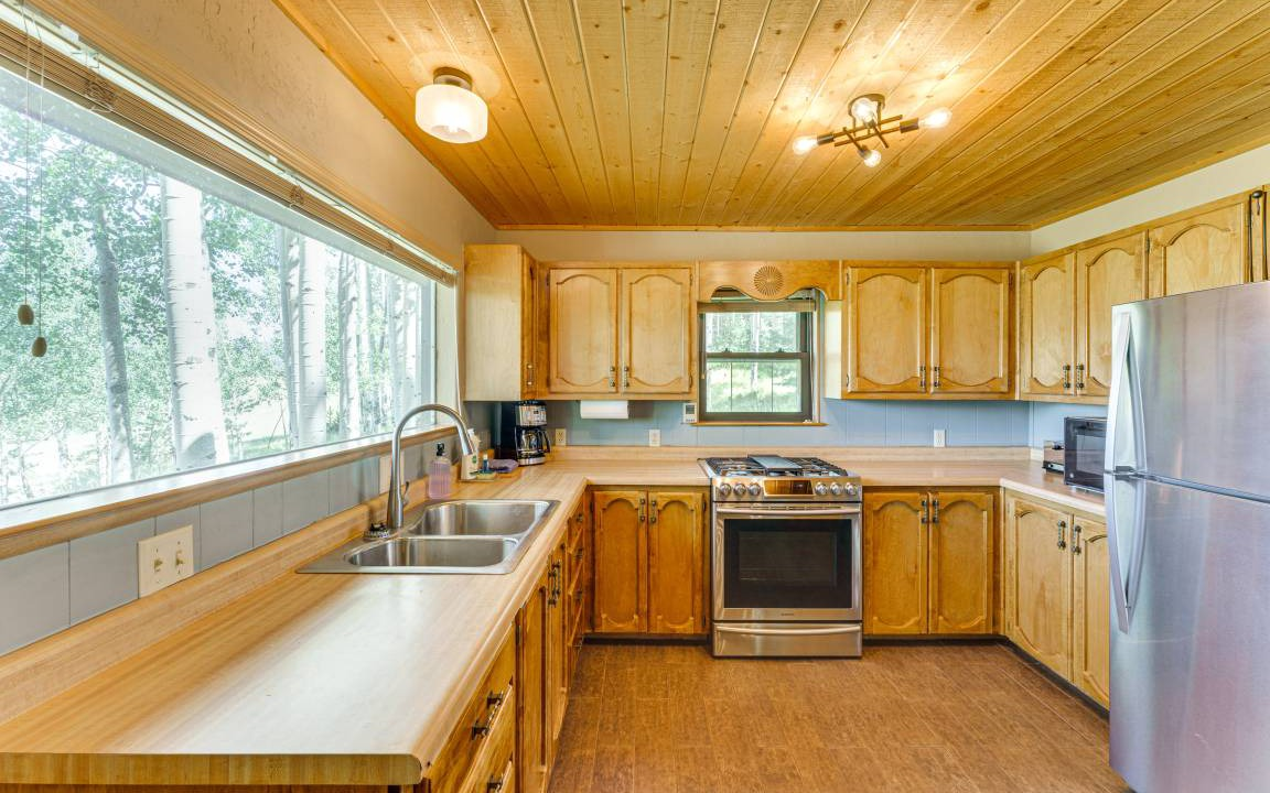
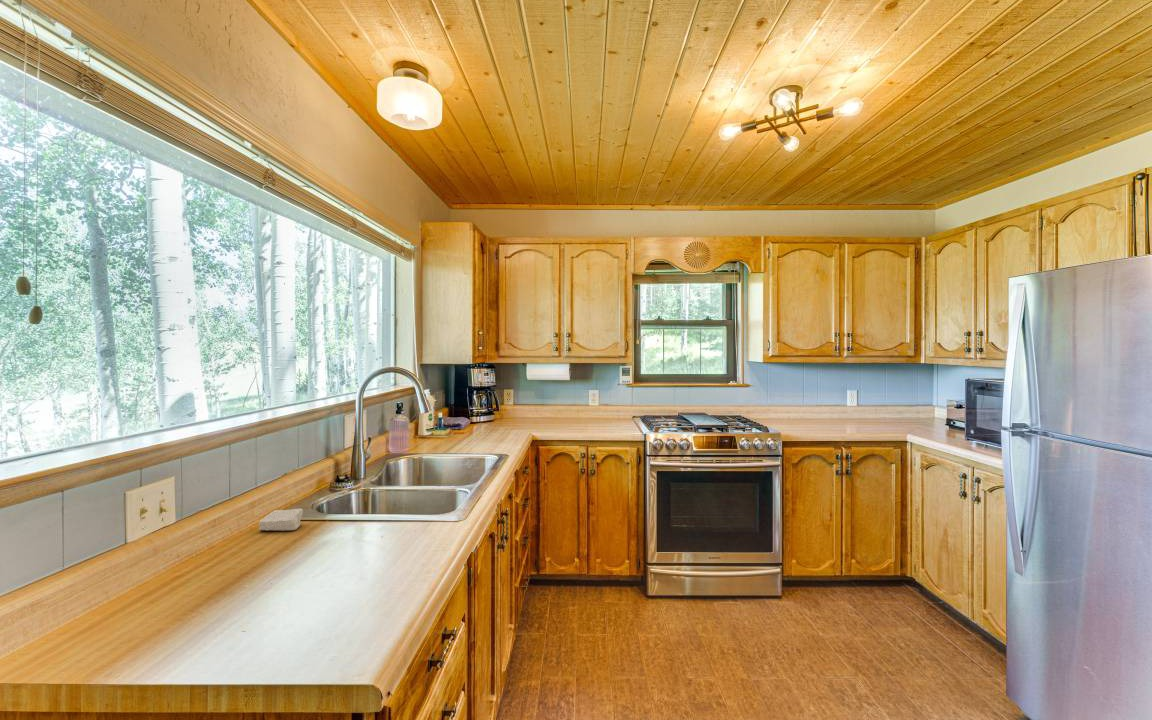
+ soap bar [258,508,304,531]
